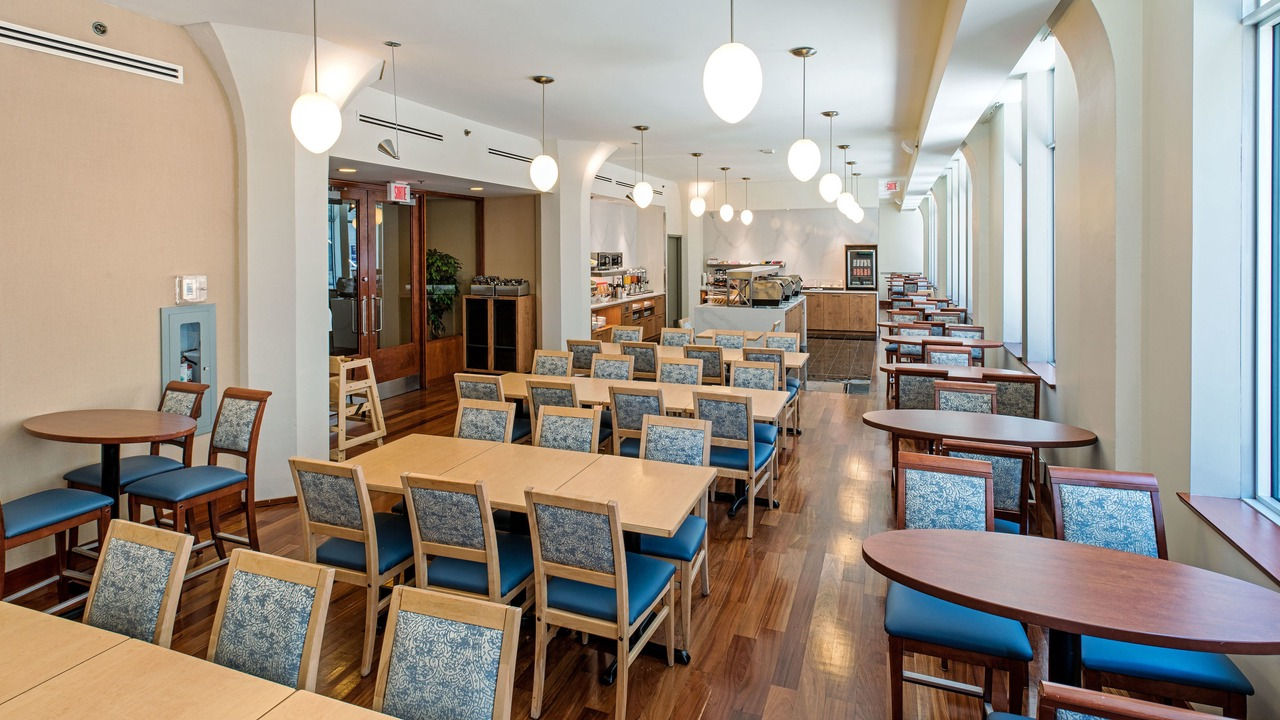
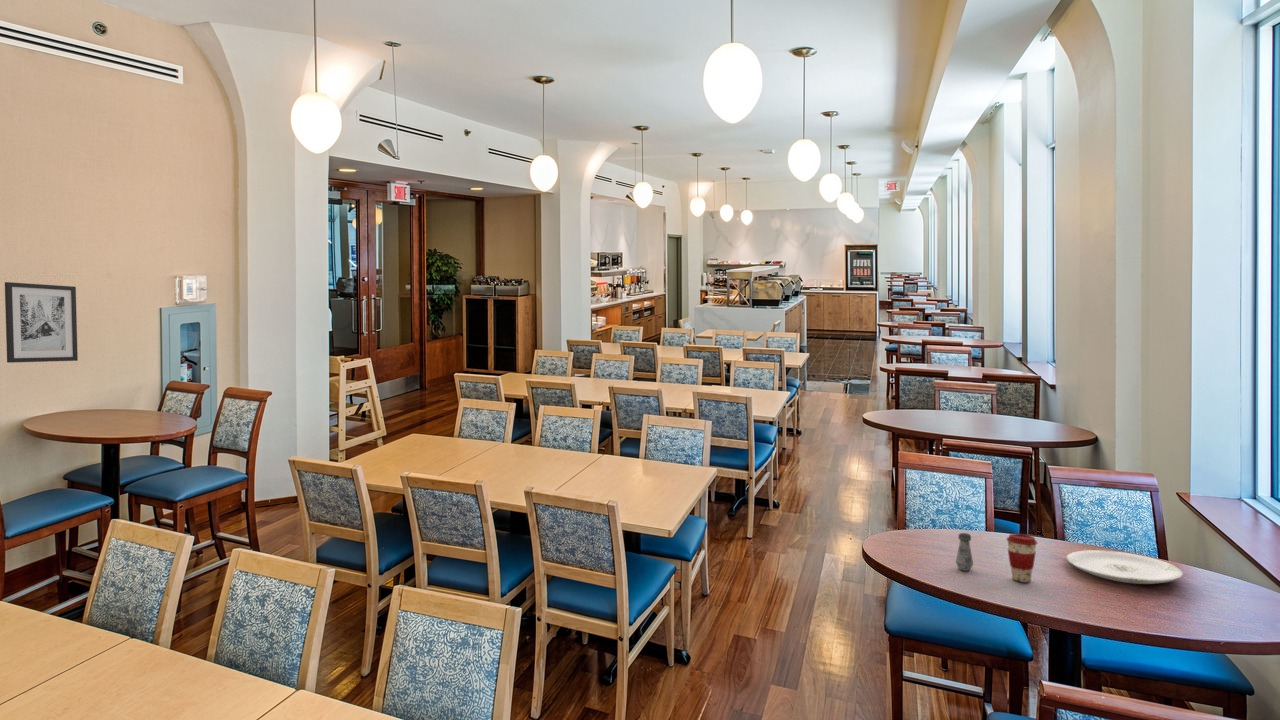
+ plate [1066,549,1184,585]
+ wall art [4,281,79,364]
+ coffee cup [1005,533,1038,583]
+ salt shaker [955,532,974,572]
